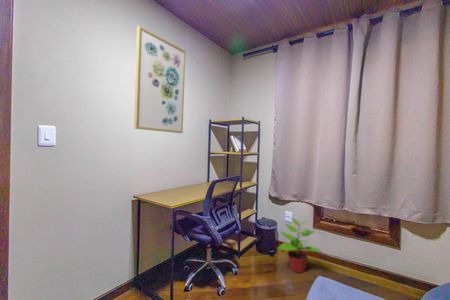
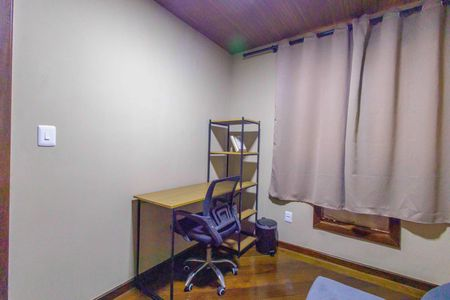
- potted plant [277,217,323,274]
- wall art [133,25,186,134]
